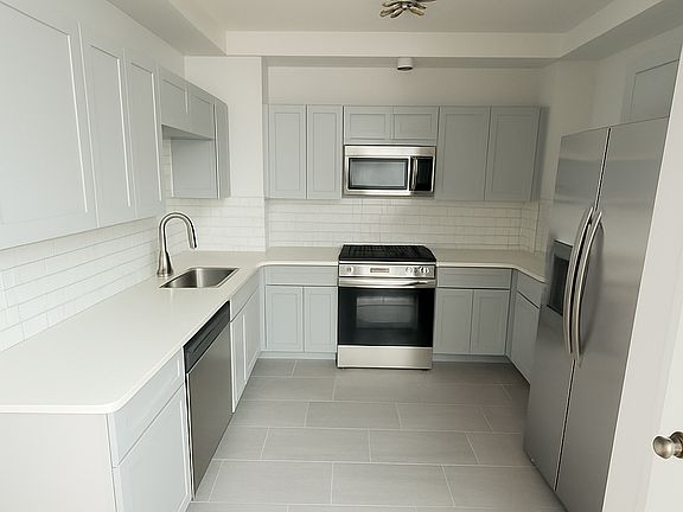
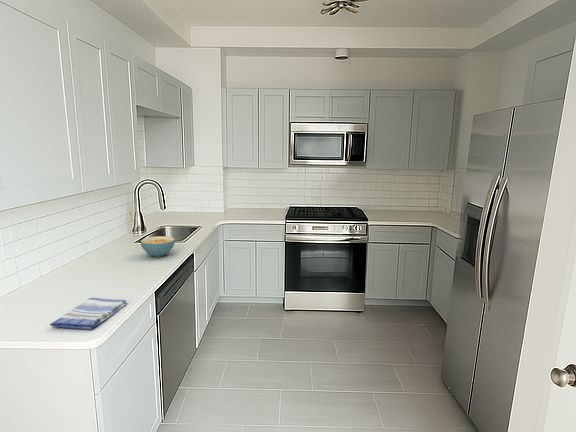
+ cereal bowl [139,235,176,258]
+ dish towel [49,296,128,331]
